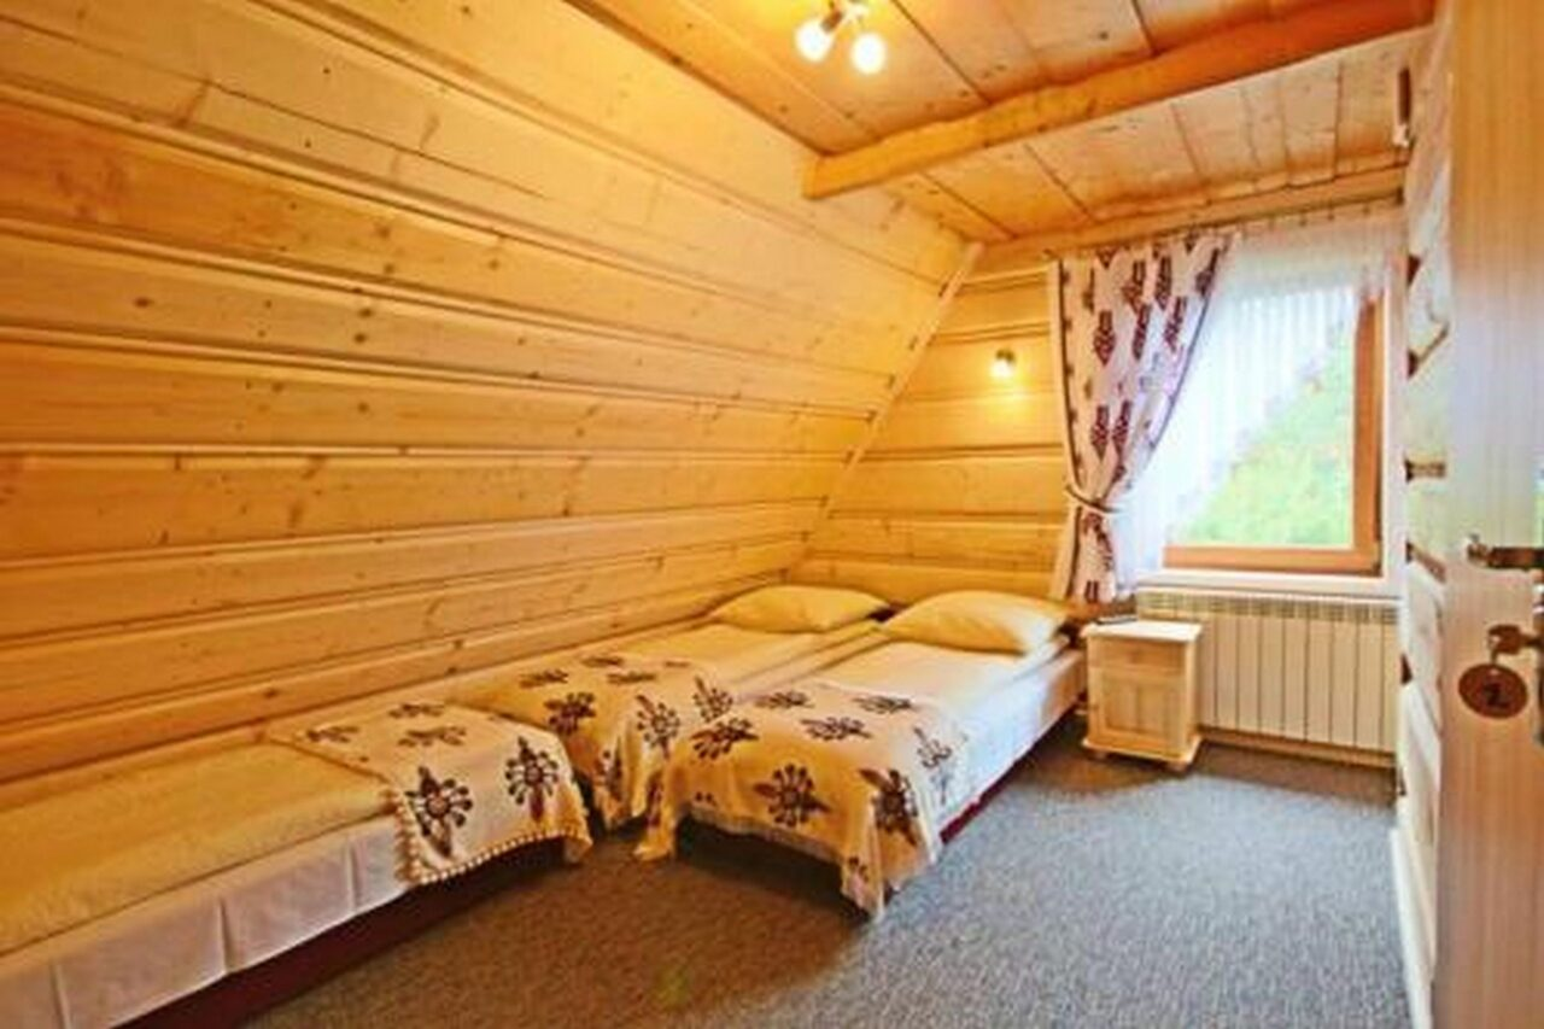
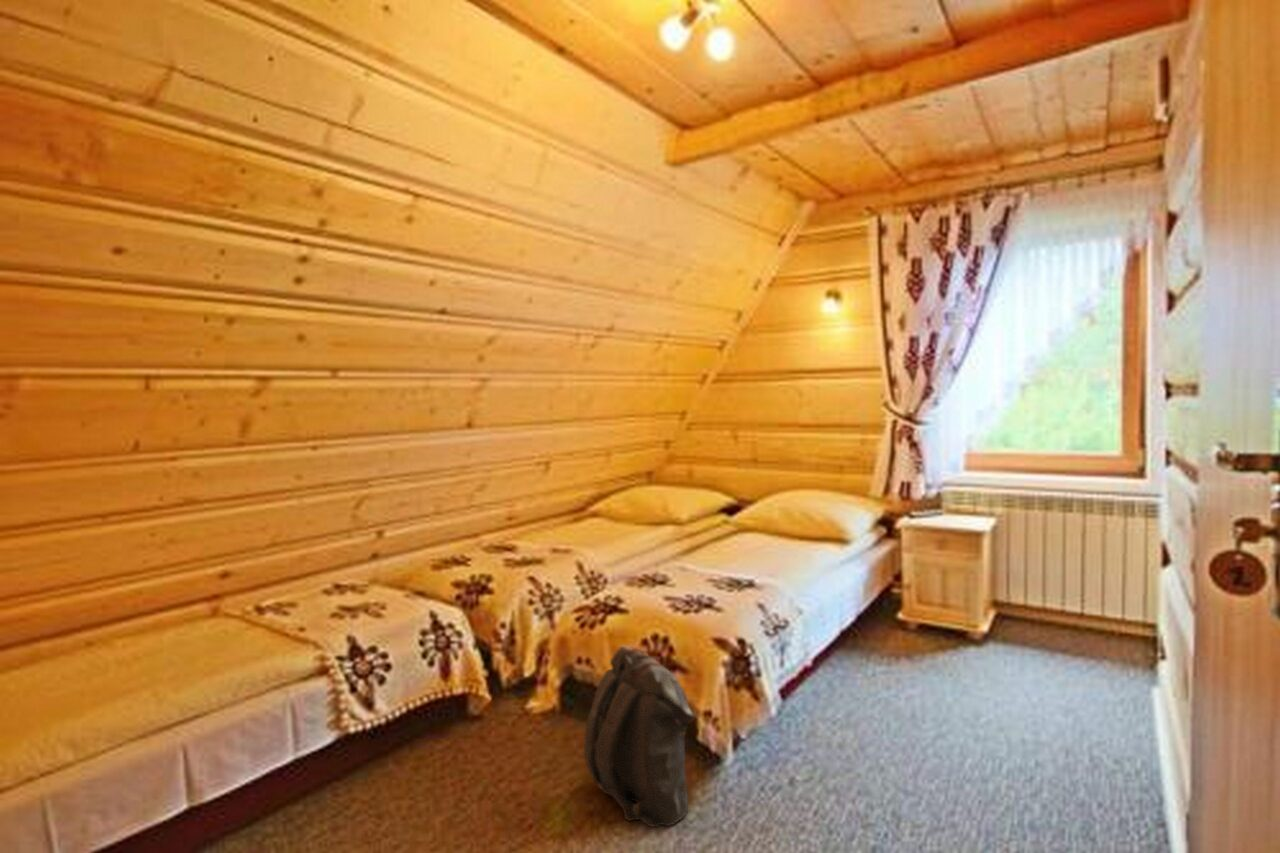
+ backpack [583,645,696,828]
